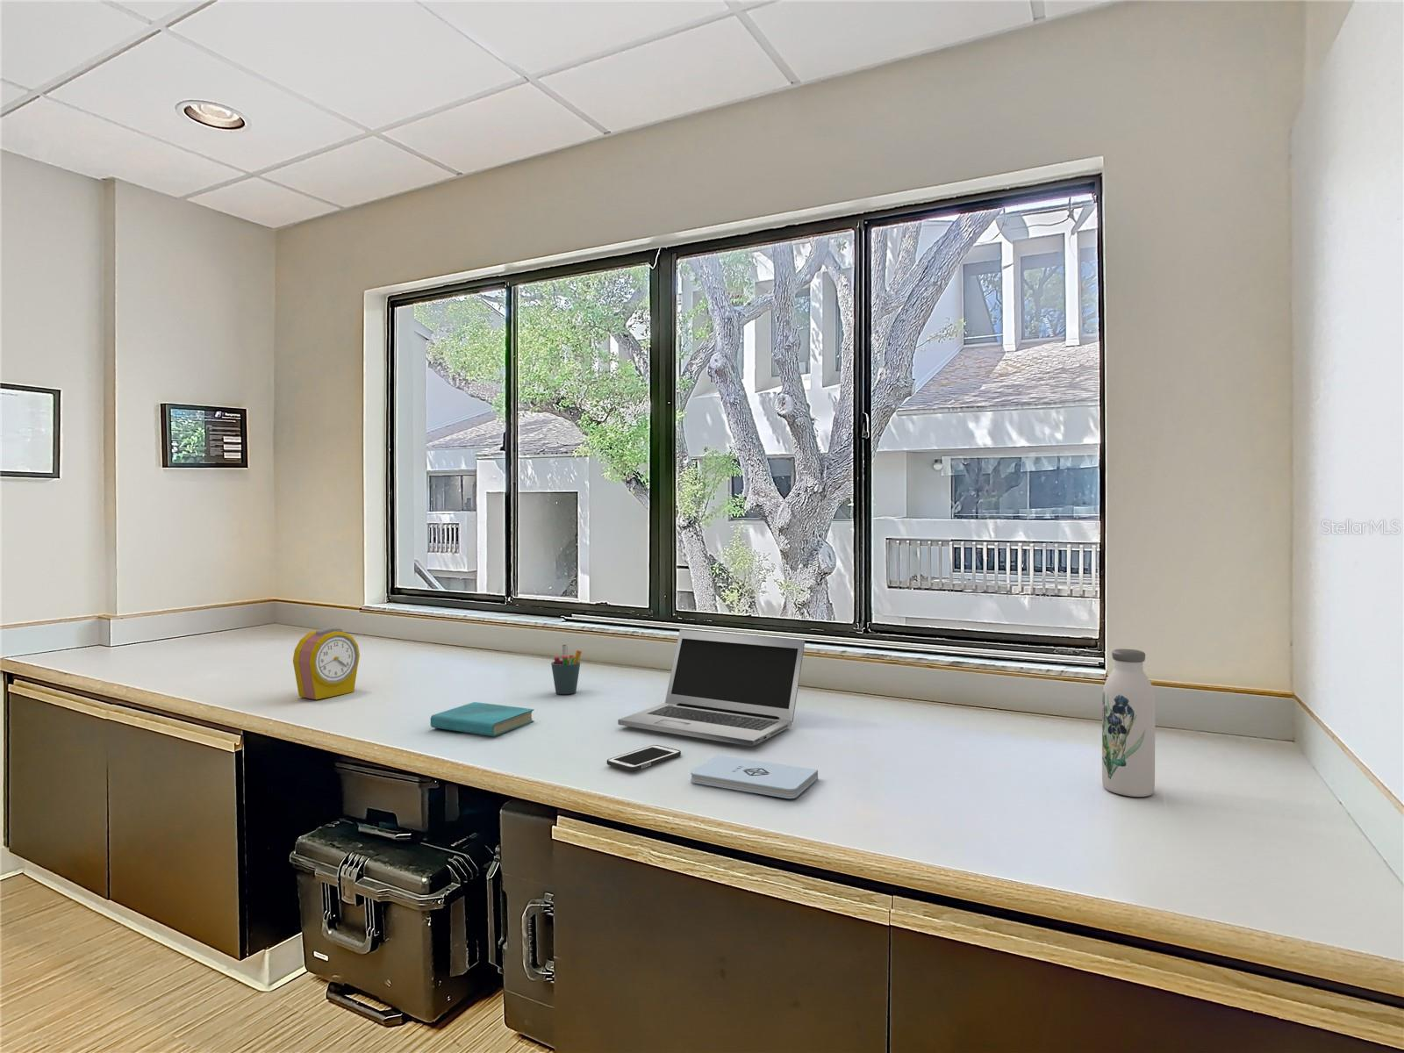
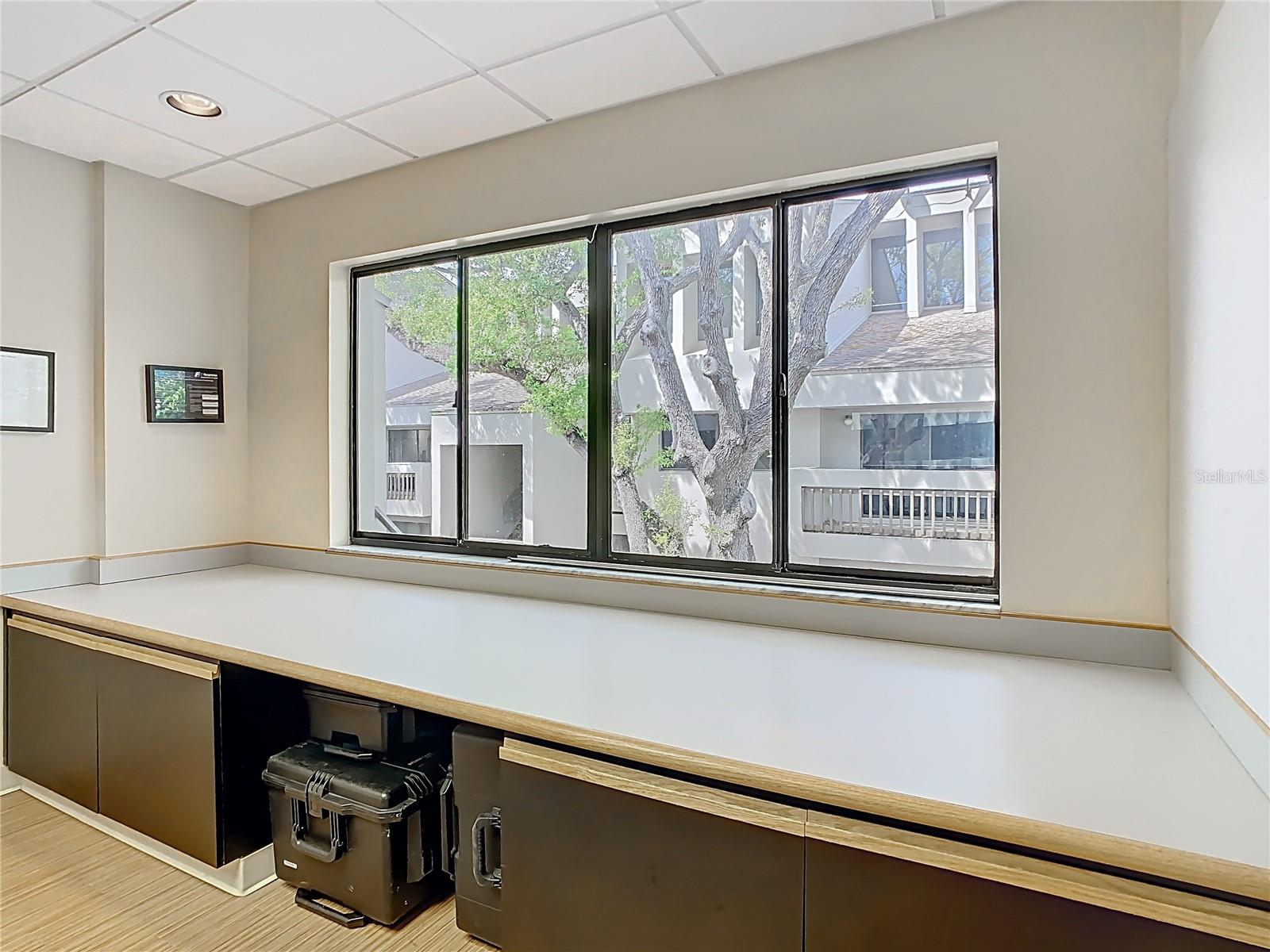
- water bottle [1101,648,1155,797]
- notepad [690,753,819,800]
- laptop [617,629,806,747]
- cell phone [606,744,682,772]
- book [430,701,534,737]
- pen holder [551,644,583,695]
- alarm clock [292,626,360,700]
